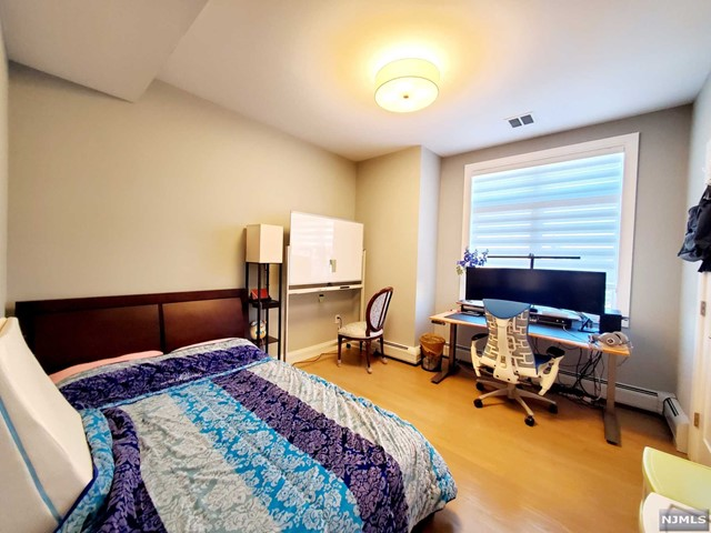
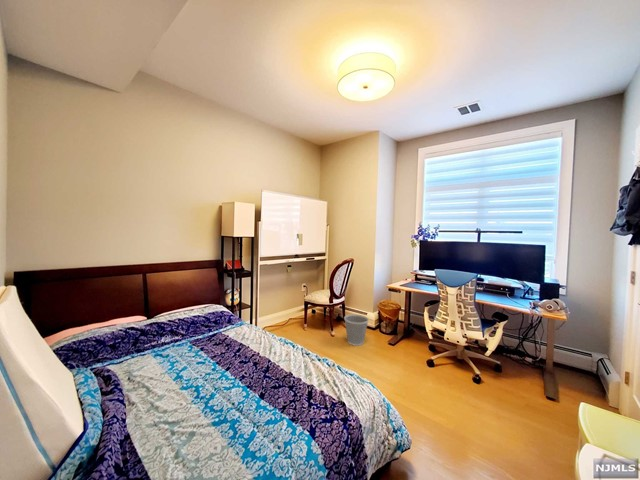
+ wastebasket [343,314,370,347]
